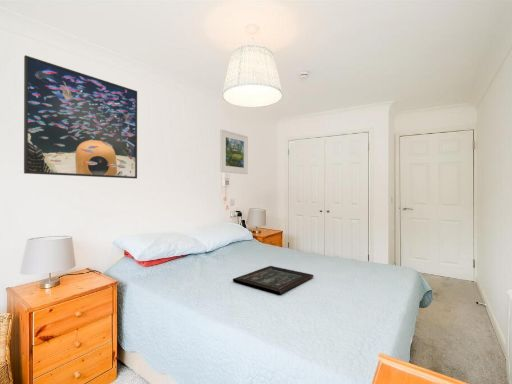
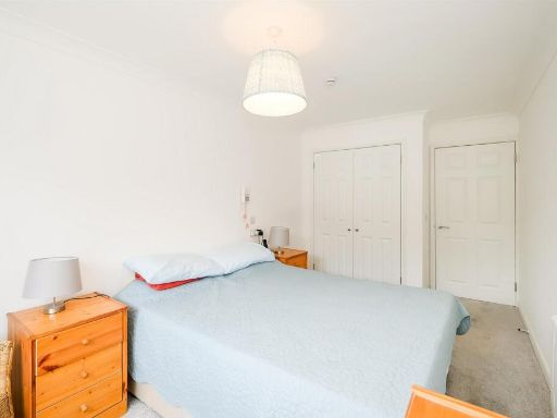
- tray [232,265,314,296]
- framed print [219,128,249,175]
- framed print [23,54,138,179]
